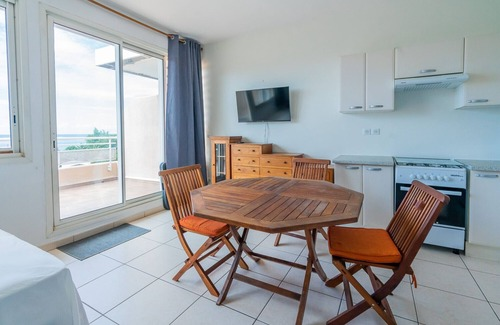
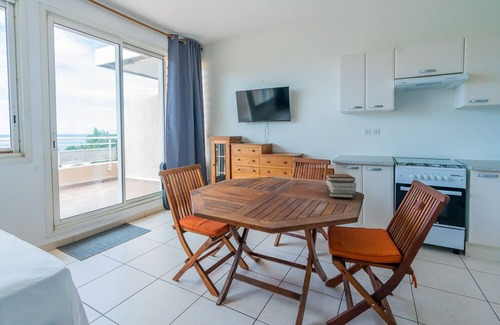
+ book stack [324,173,357,199]
